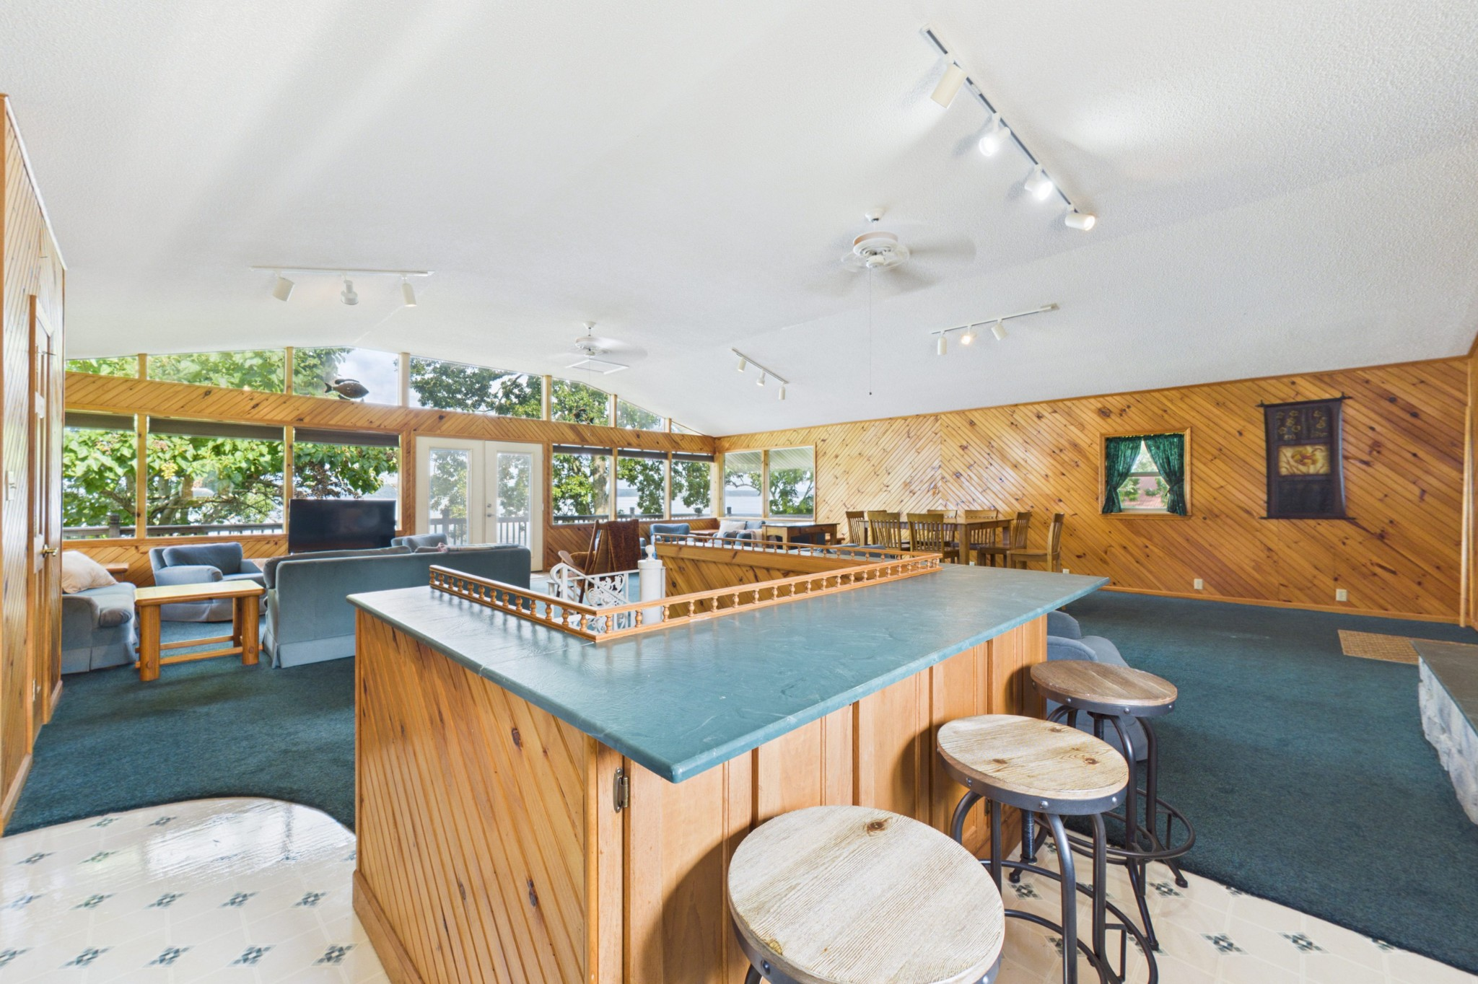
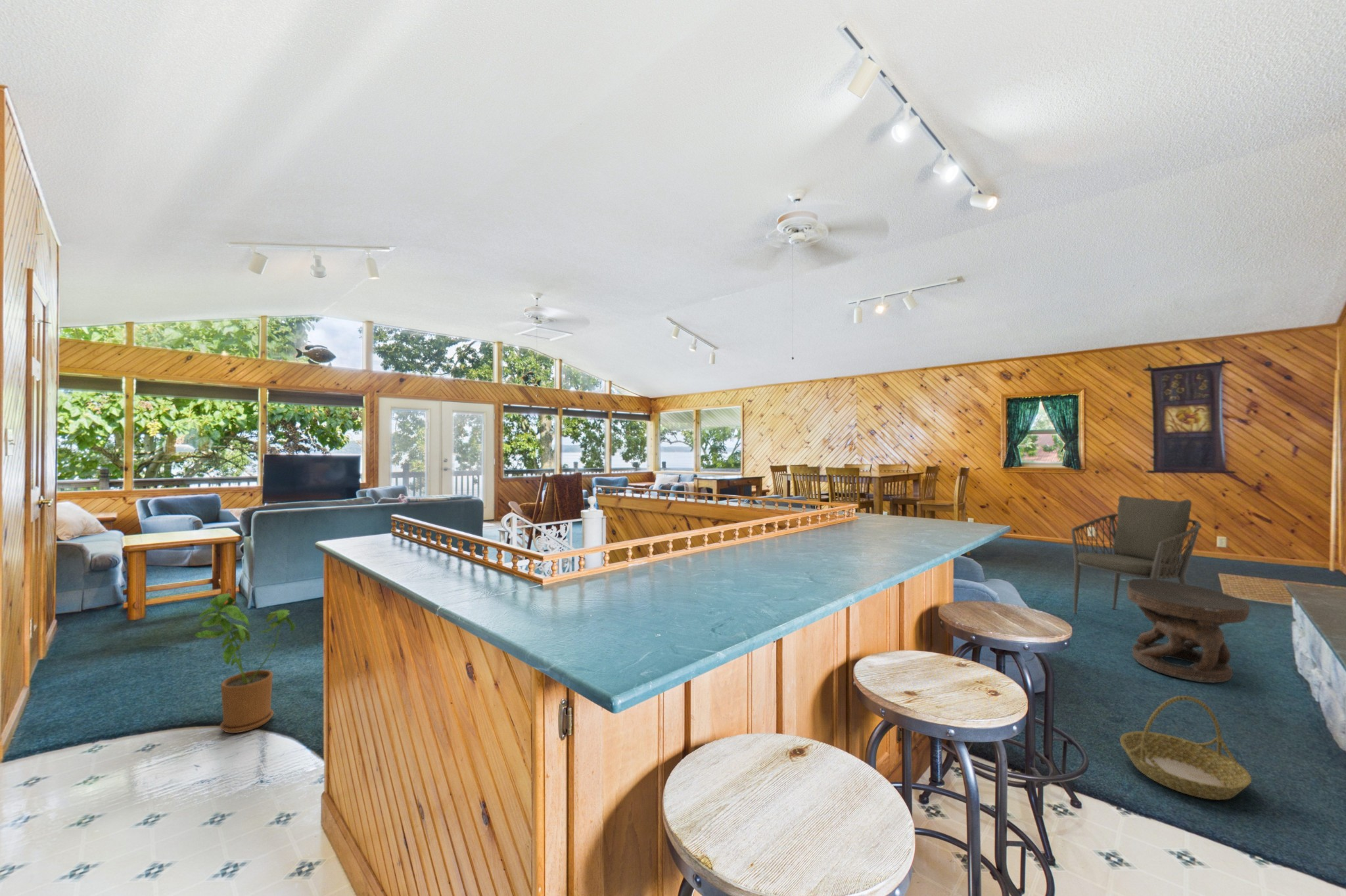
+ carved stool [1126,578,1251,683]
+ basket [1119,695,1252,801]
+ house plant [194,593,296,734]
+ armchair [1071,495,1202,629]
